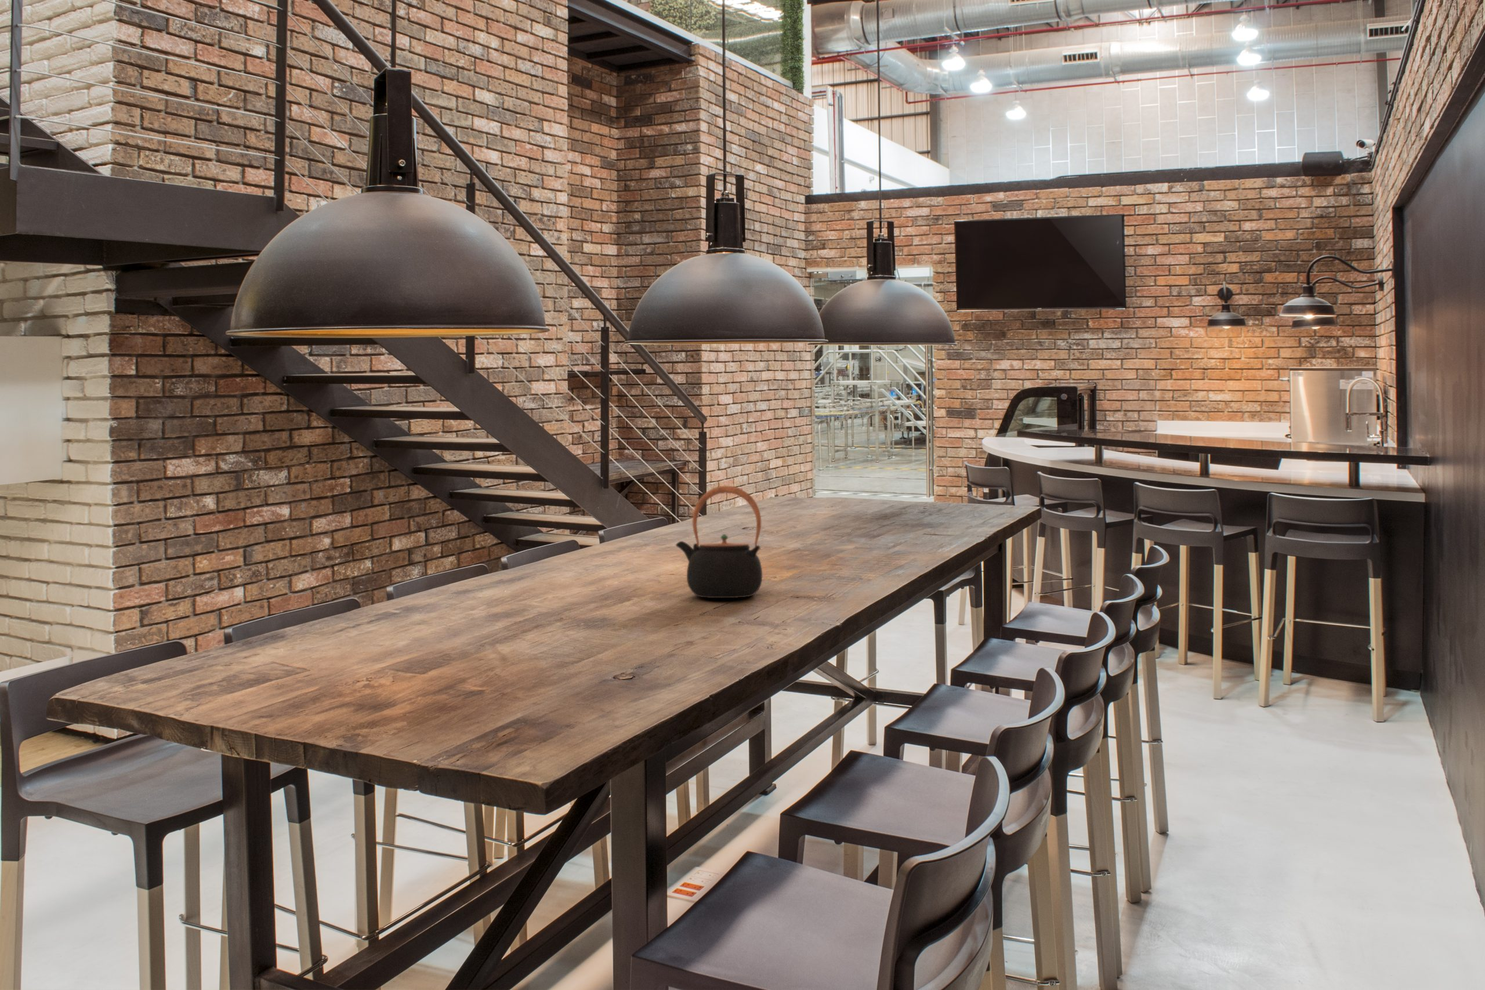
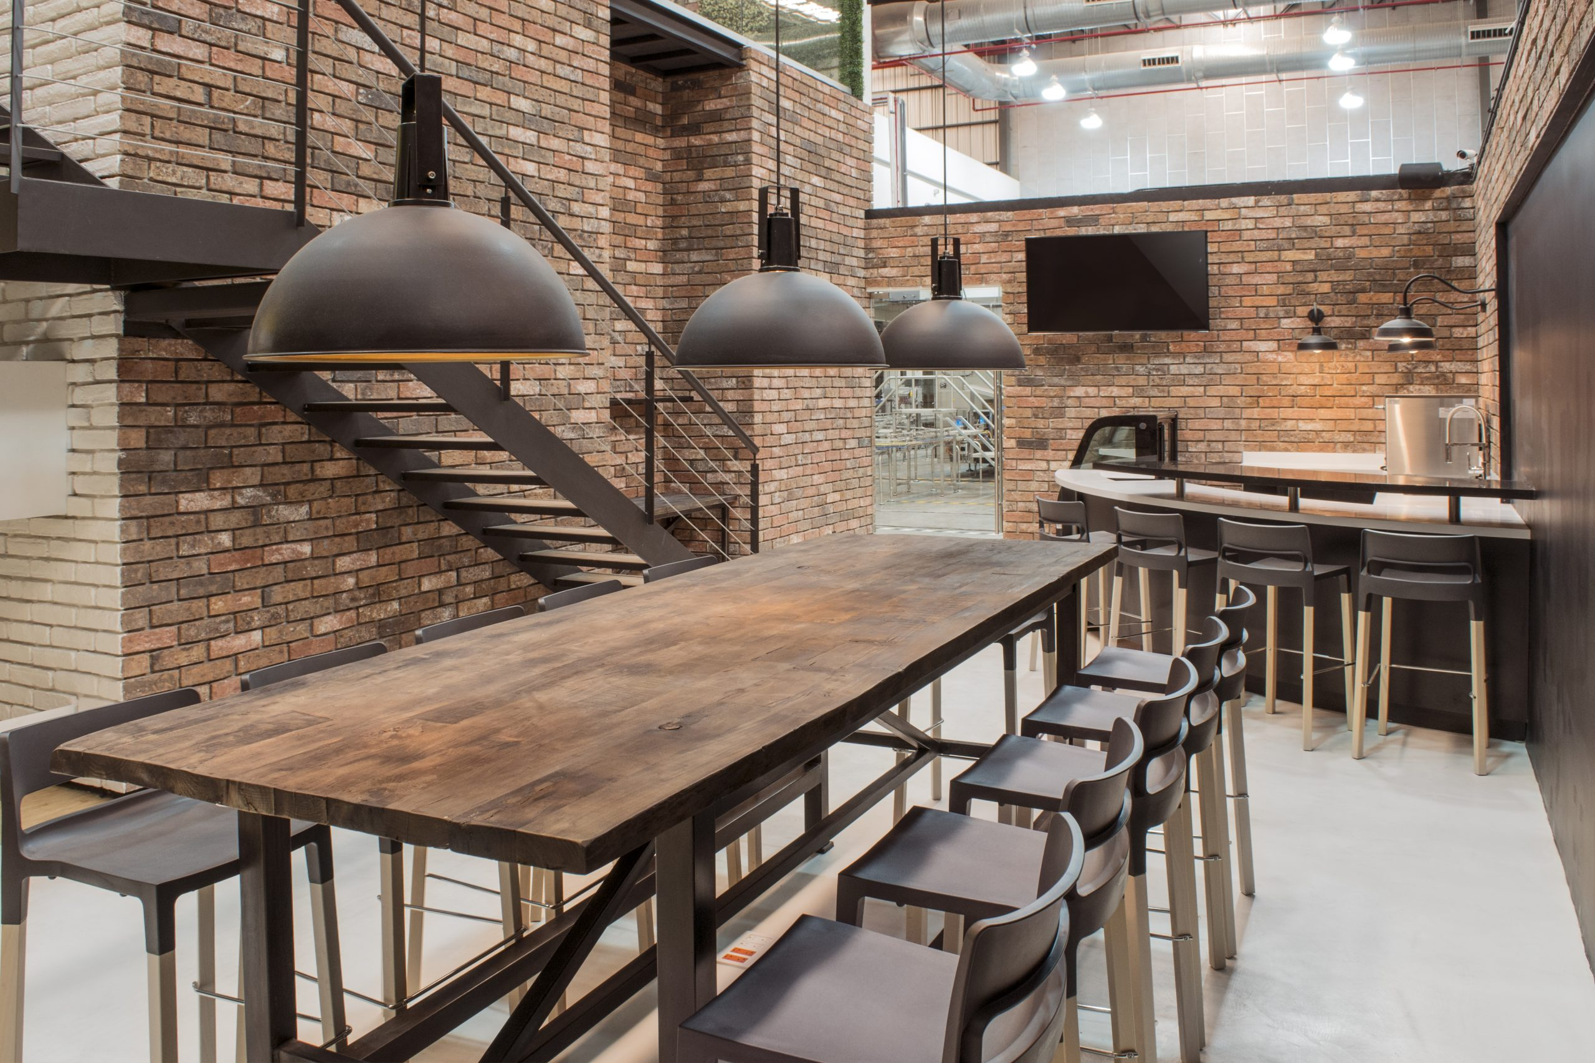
- teapot [675,485,762,599]
